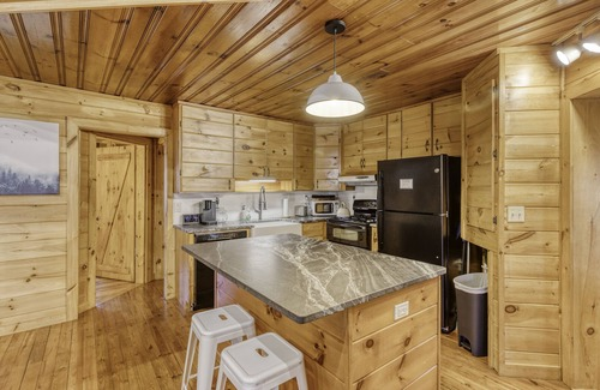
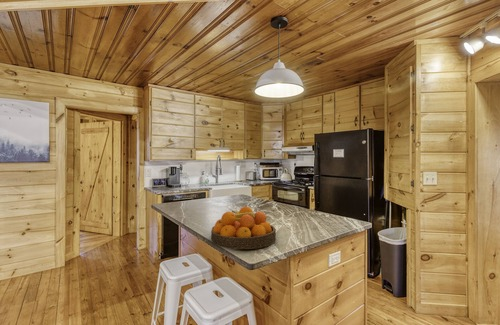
+ fruit bowl [210,206,277,250]
